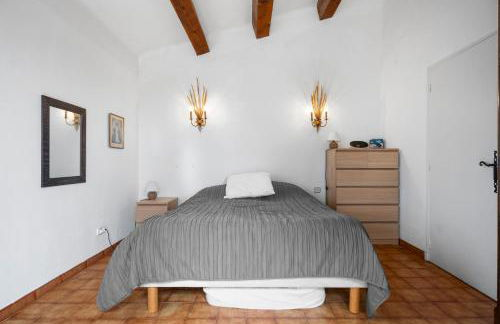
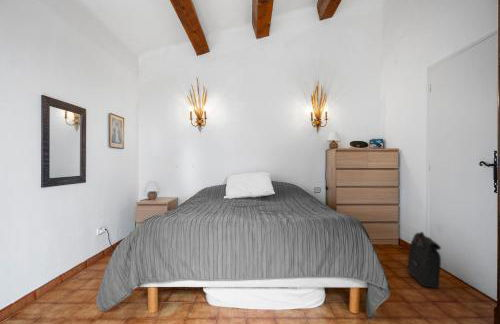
+ backpack [406,231,442,289]
